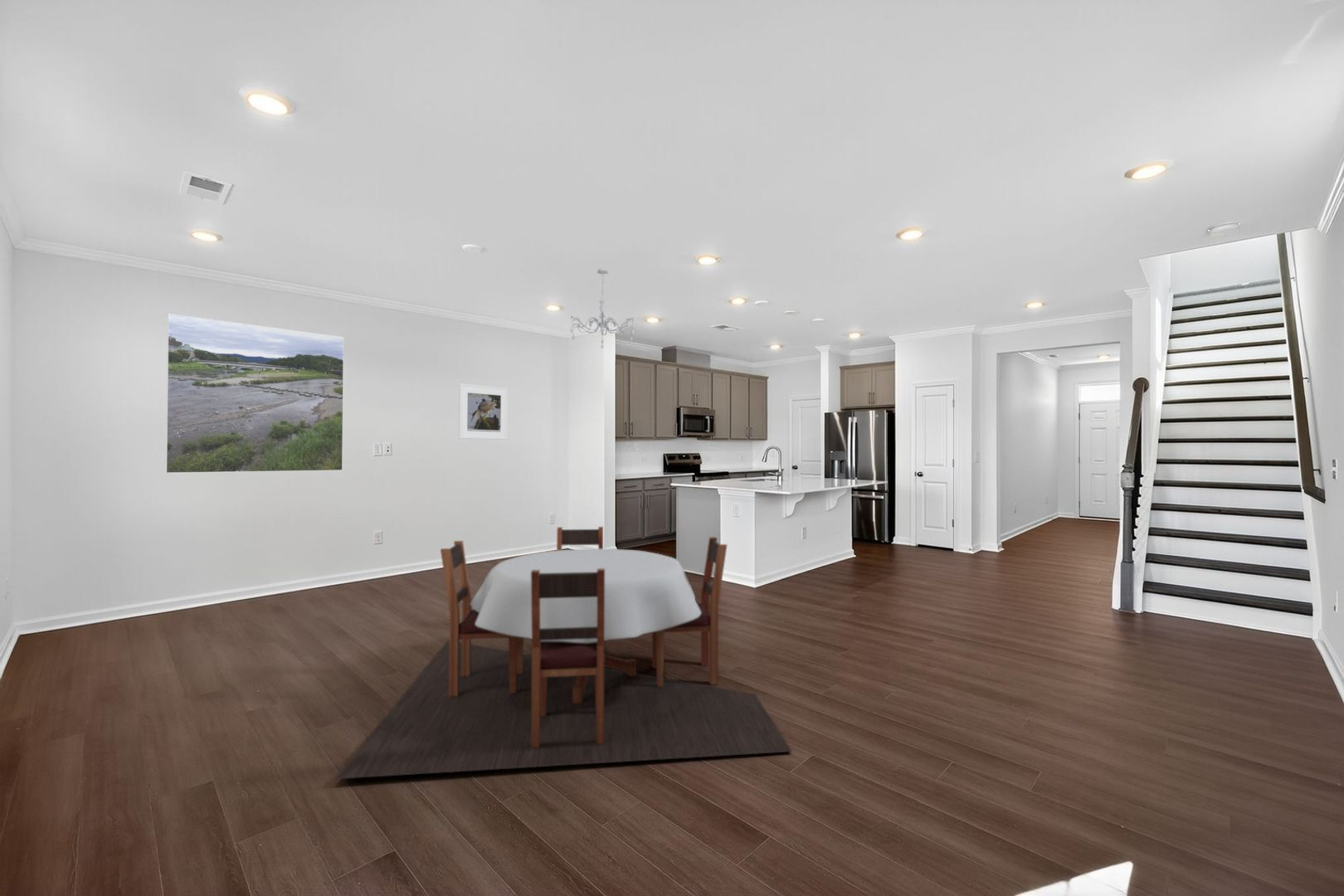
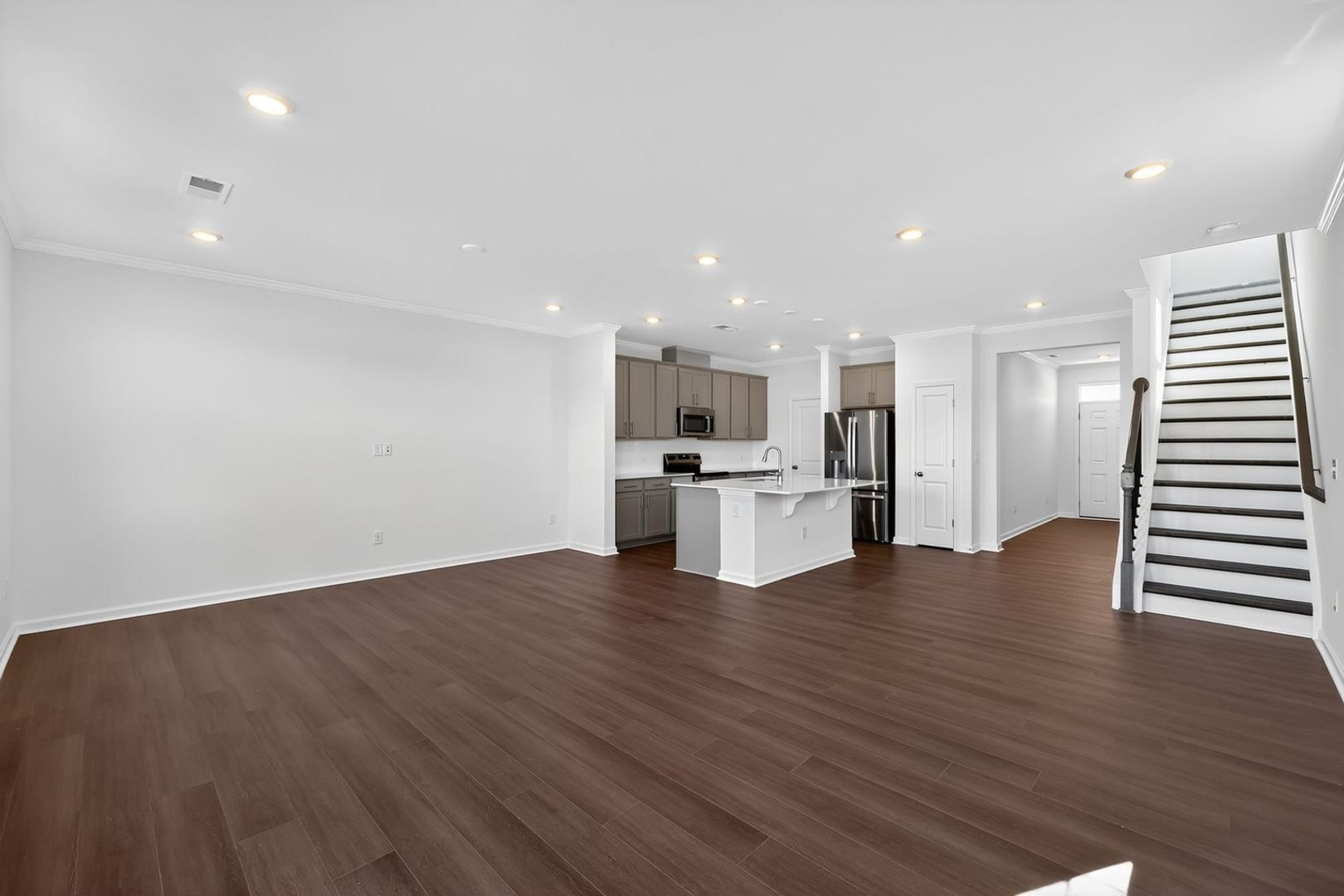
- dining set [334,526,793,780]
- chandelier [569,268,635,349]
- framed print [458,382,509,441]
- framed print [165,313,344,474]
